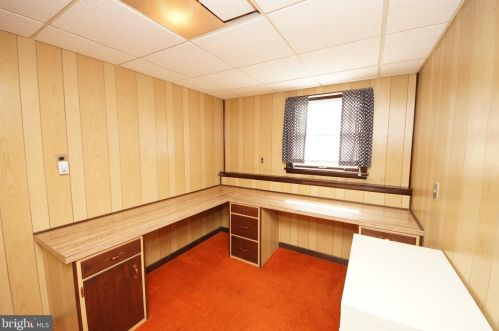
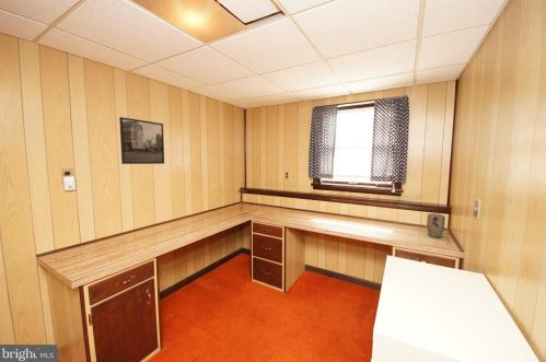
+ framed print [118,116,165,165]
+ plant pot [426,212,446,238]
